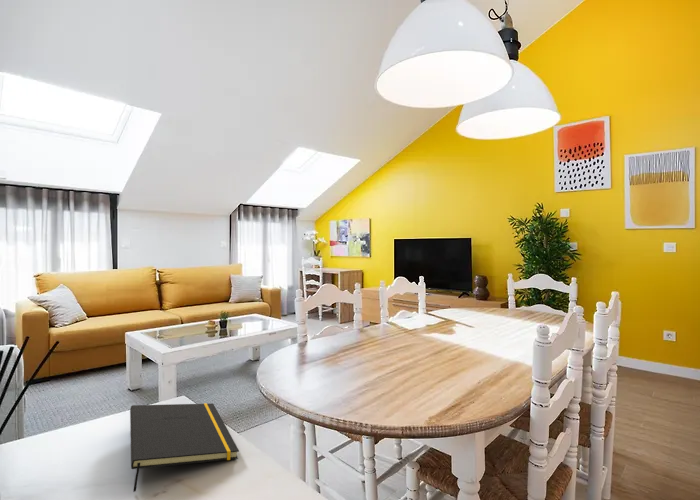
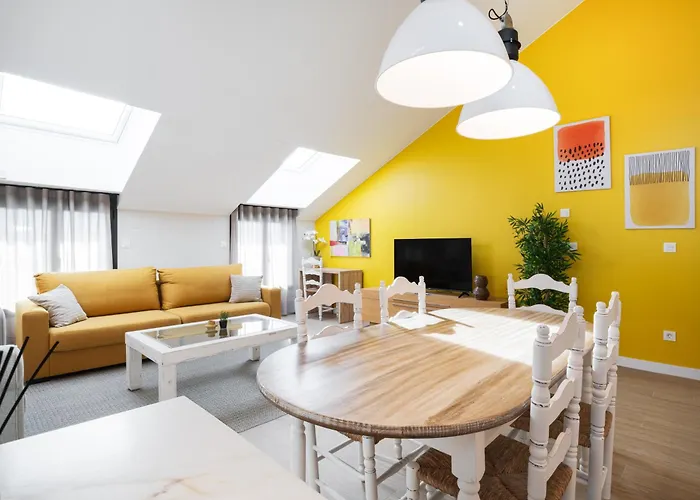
- notepad [129,402,240,493]
